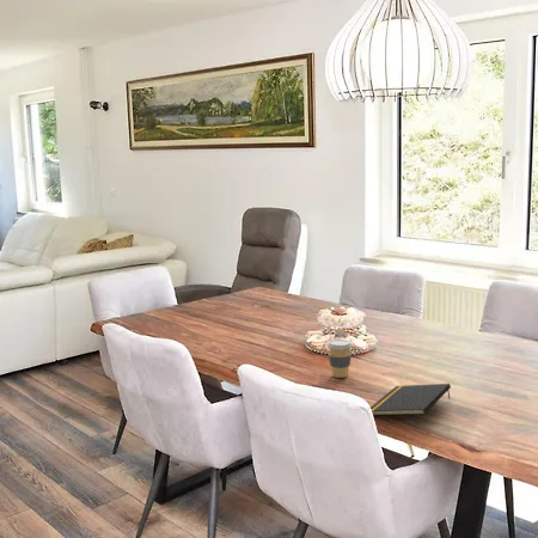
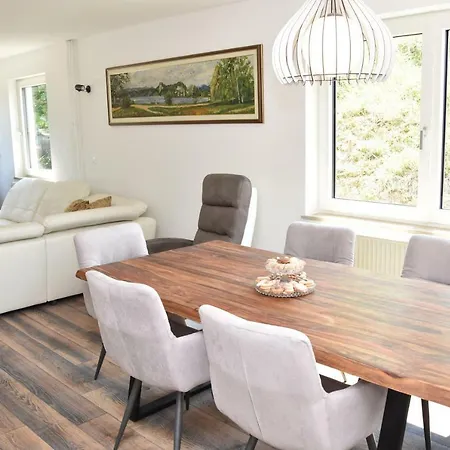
- notepad [369,383,452,417]
- coffee cup [326,338,354,379]
